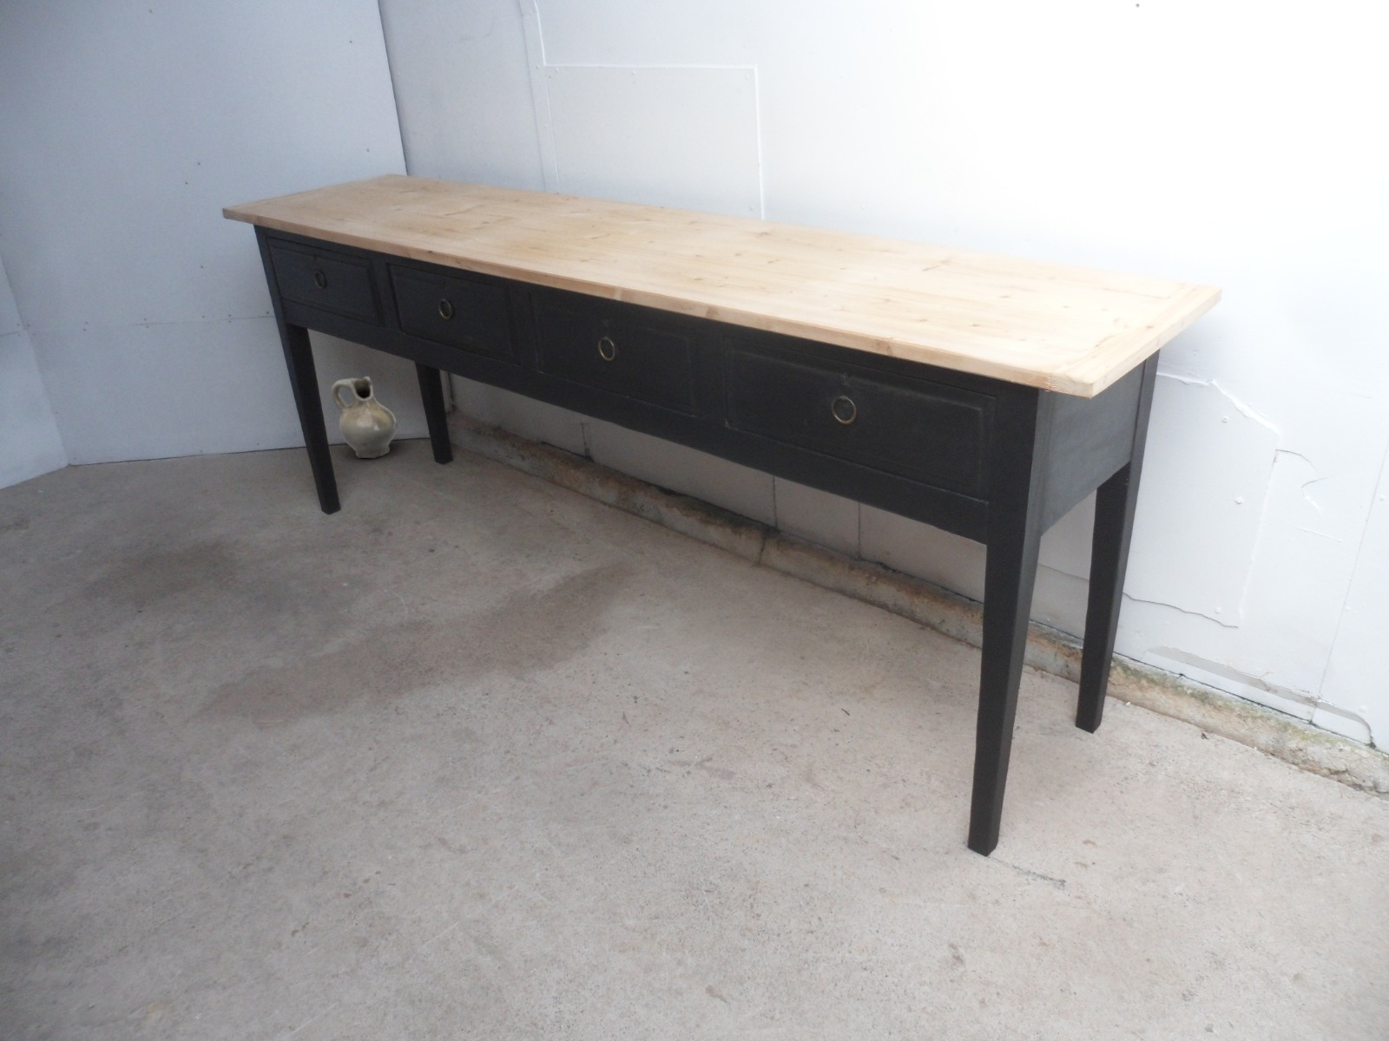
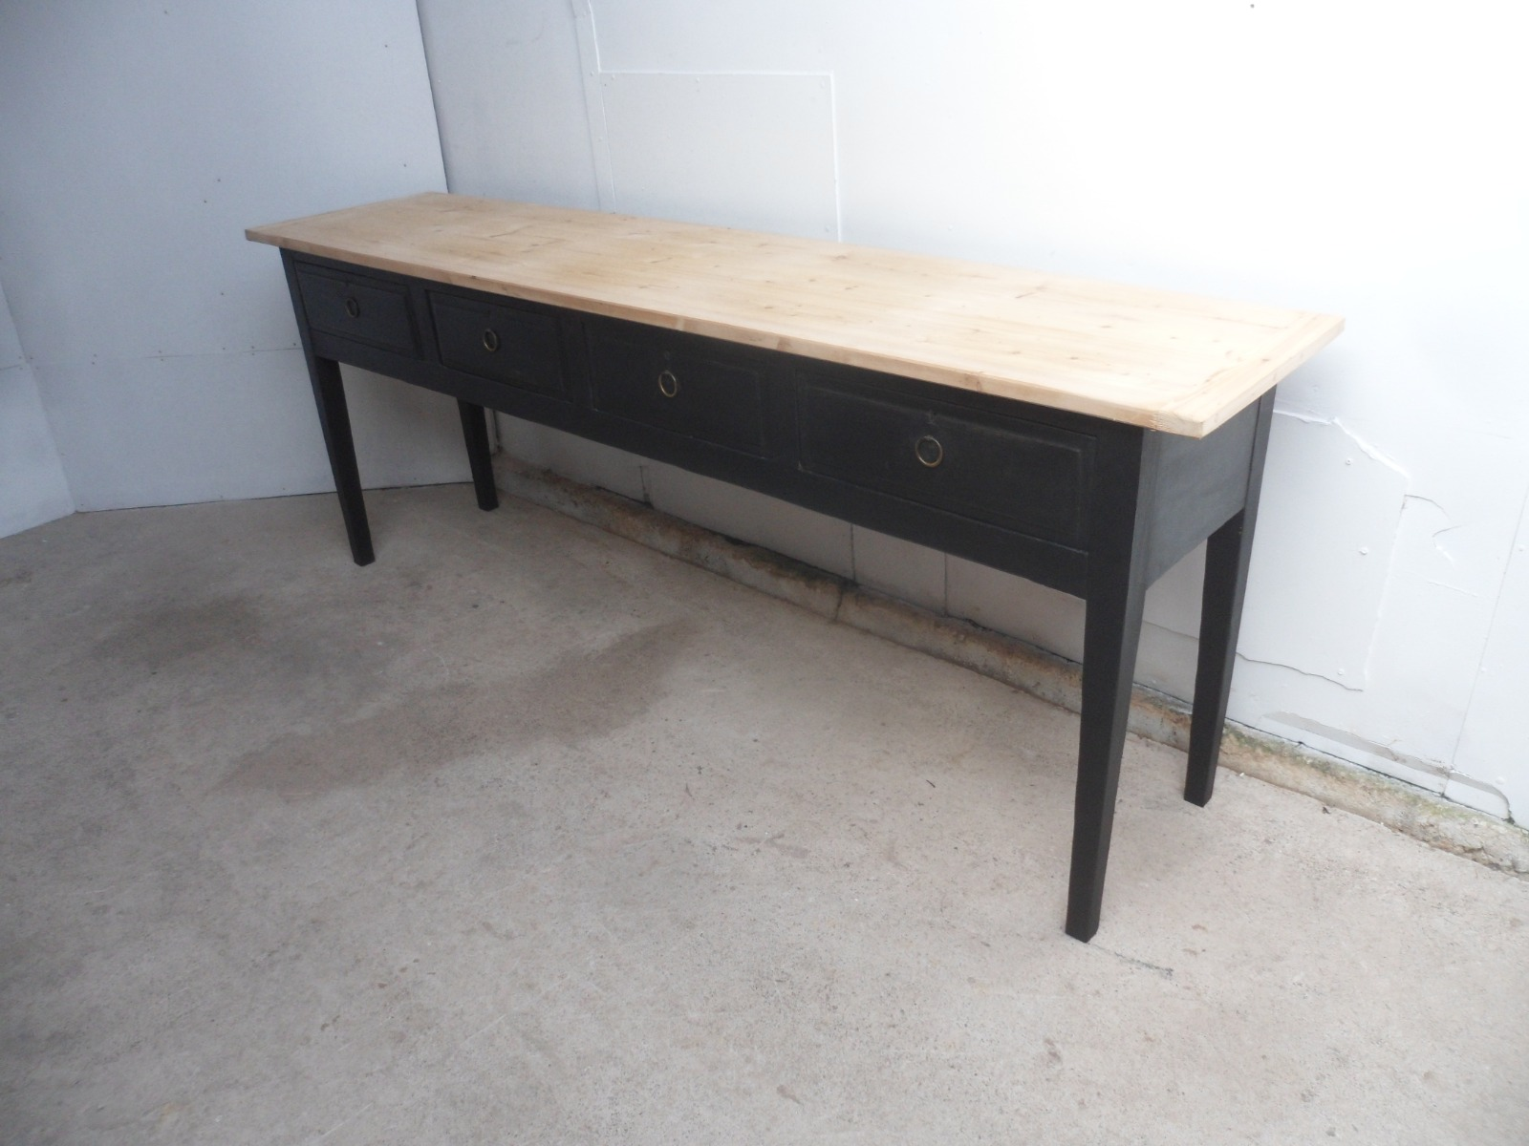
- ceramic jug [330,376,398,459]
